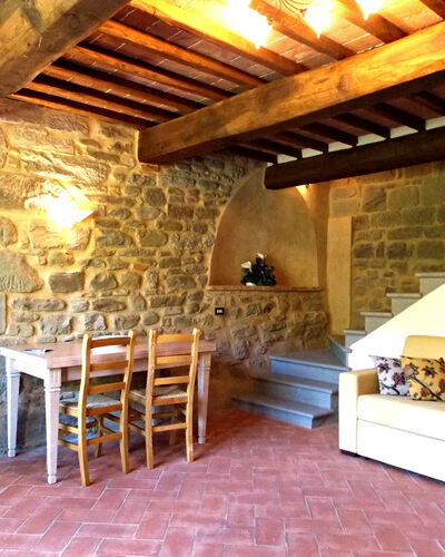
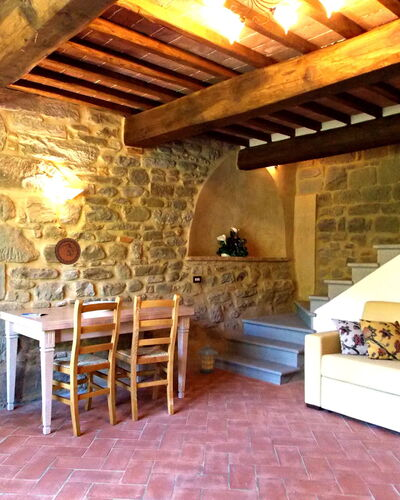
+ lantern [196,344,219,374]
+ decorative plate [54,237,82,266]
